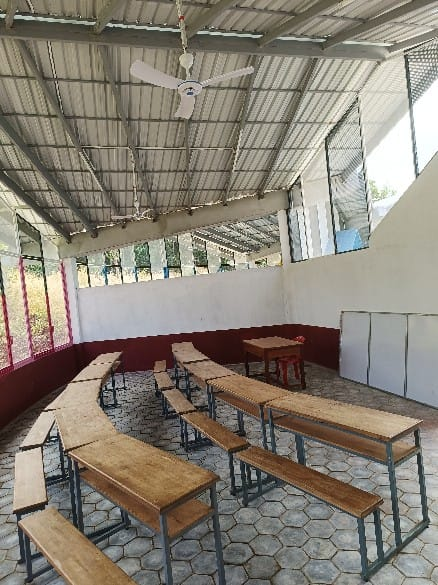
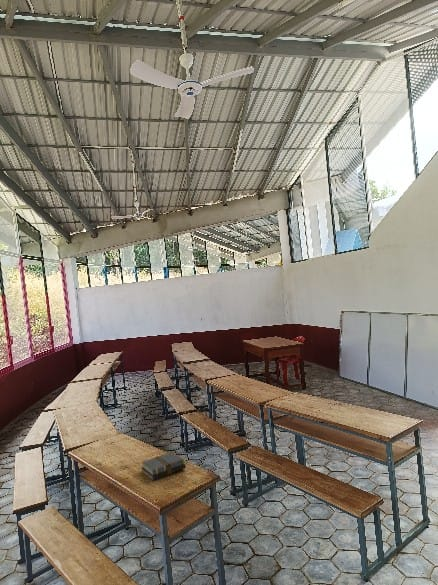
+ book [140,451,187,482]
